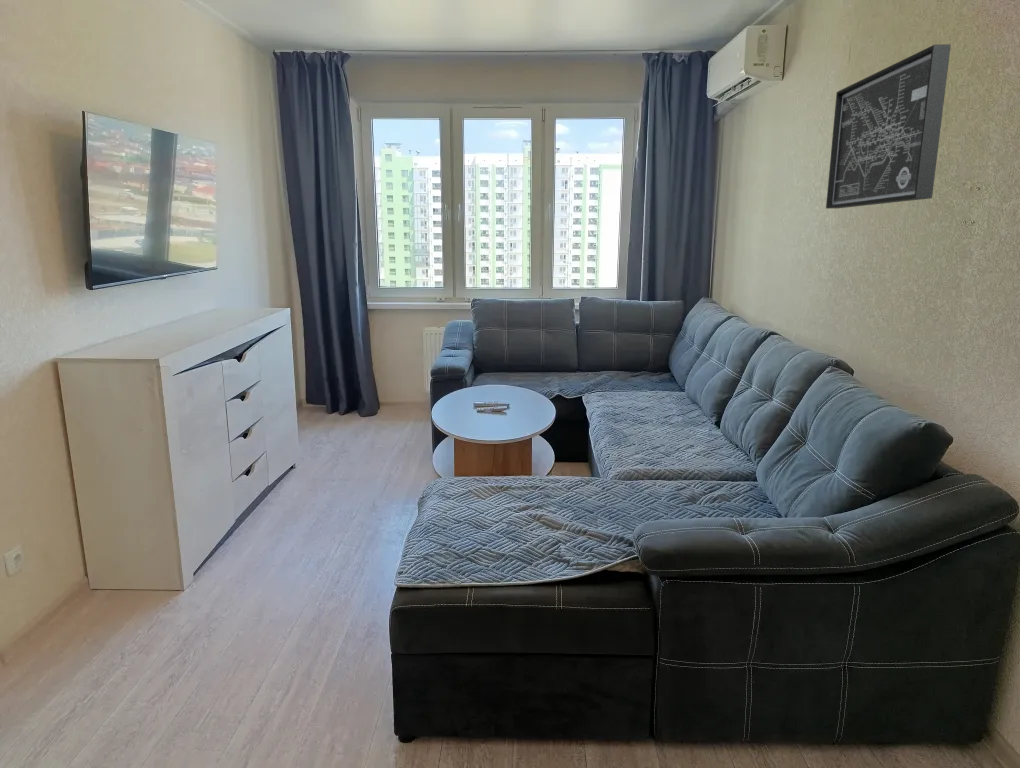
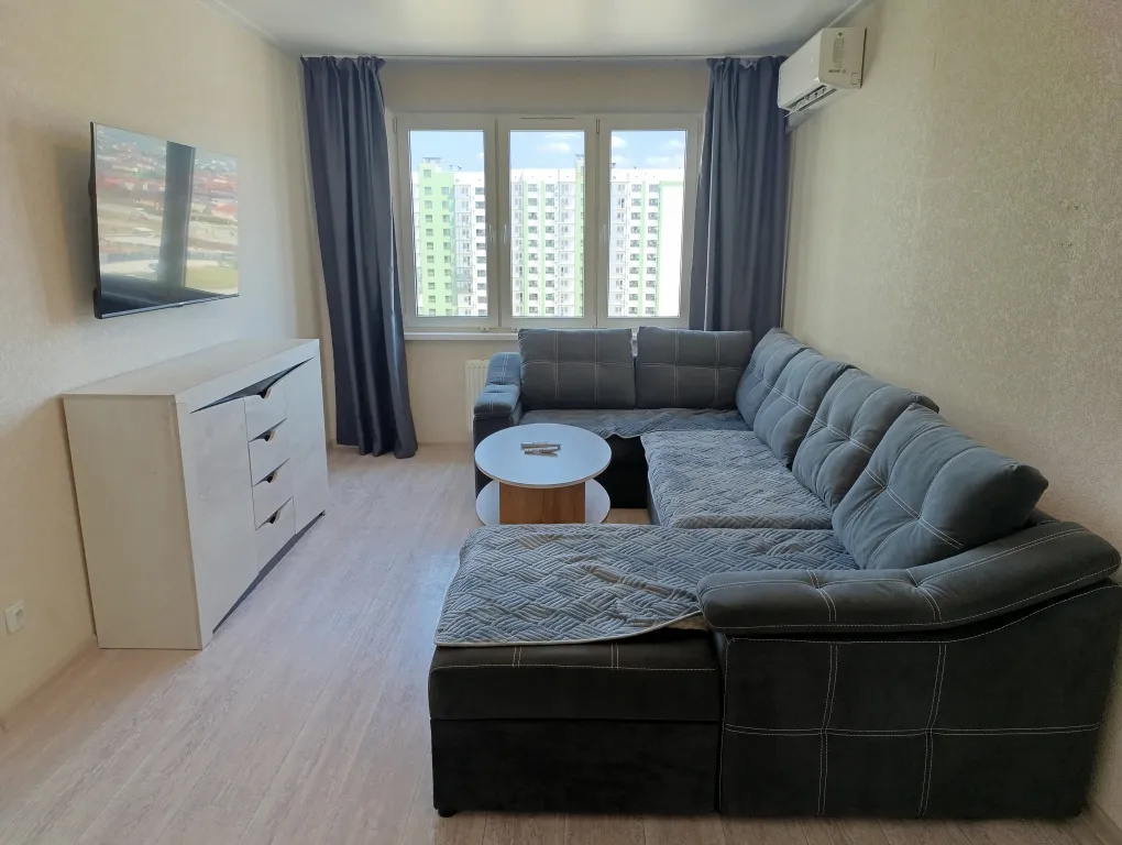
- wall art [825,43,952,209]
